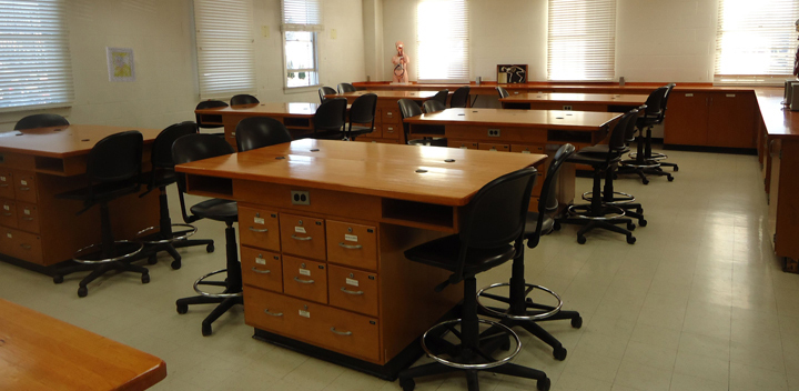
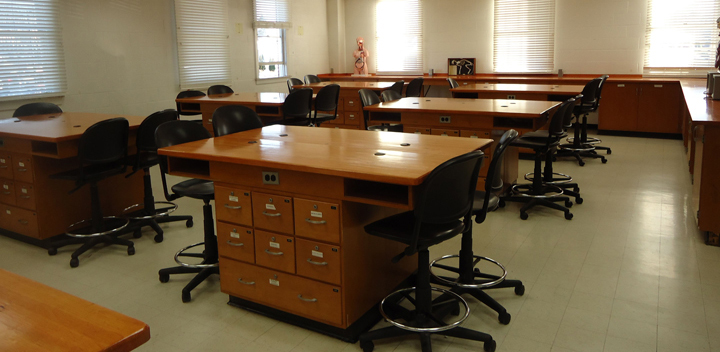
- wall art [104,46,138,83]
